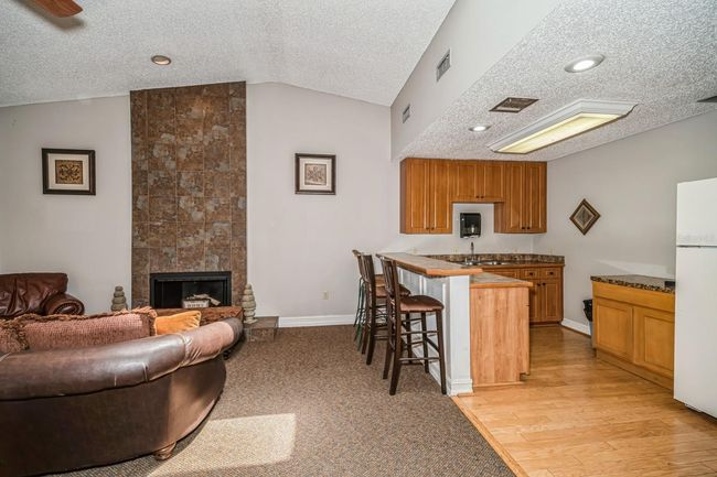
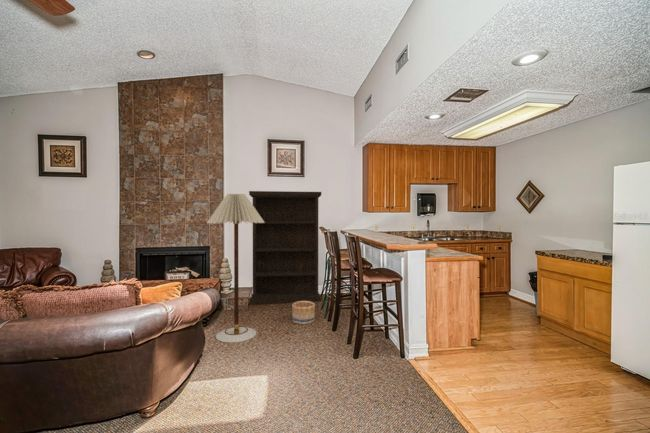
+ bookcase [248,190,322,305]
+ floor lamp [206,193,265,343]
+ basket [291,301,316,325]
